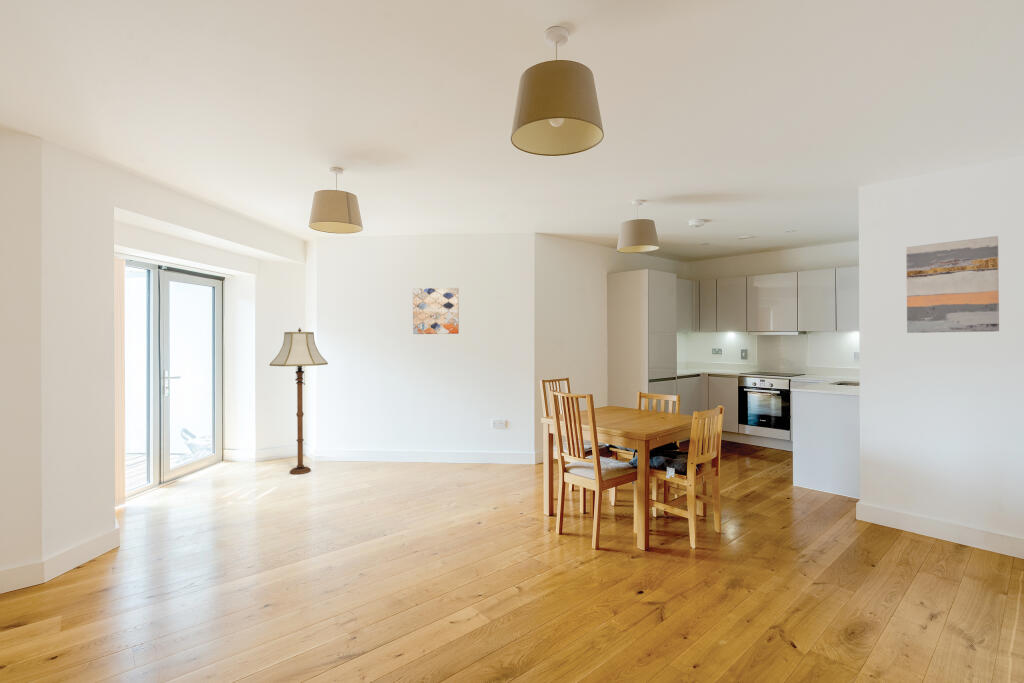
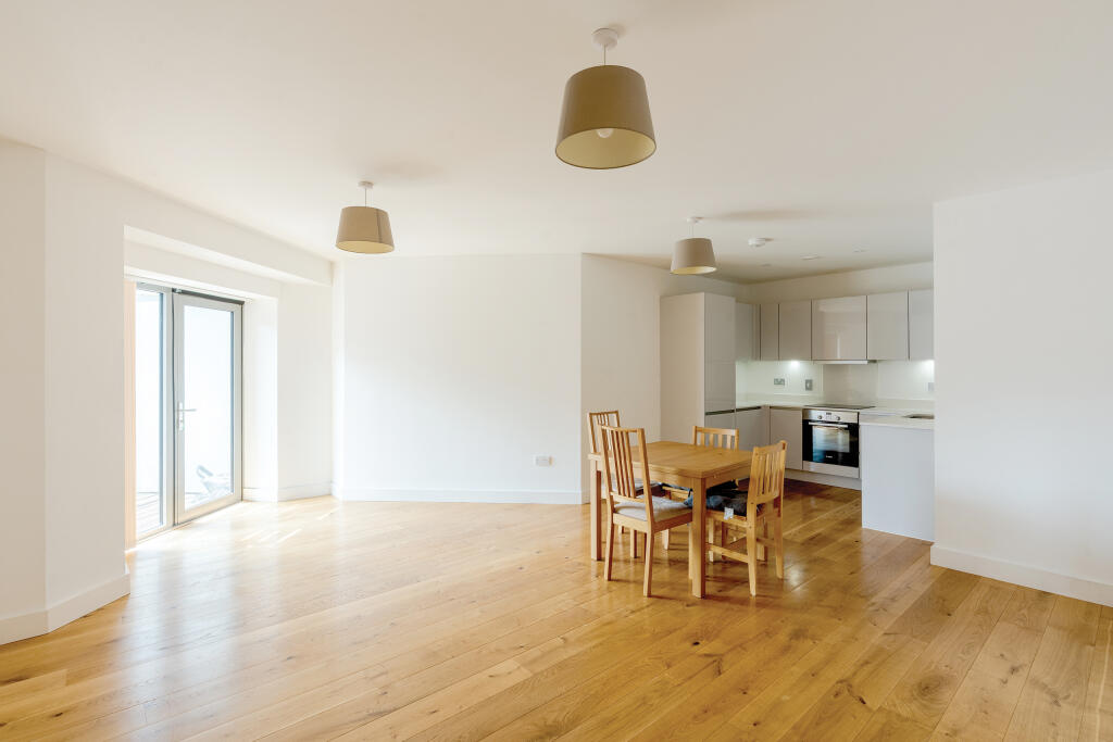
- floor lamp [269,327,329,475]
- wall art [412,287,460,335]
- wall art [905,235,1000,334]
